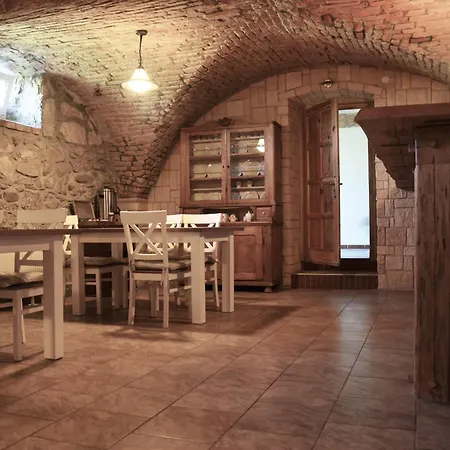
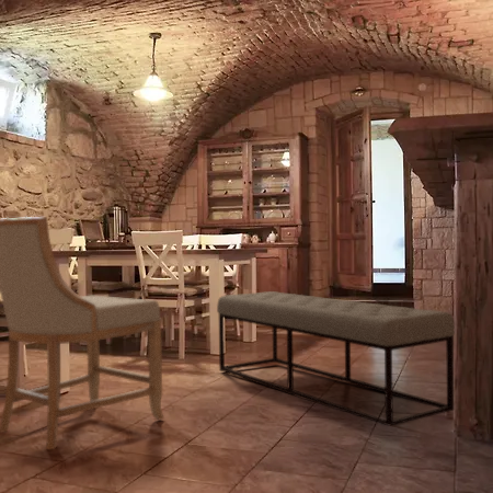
+ bench [216,290,456,427]
+ bar stool [0,216,165,450]
